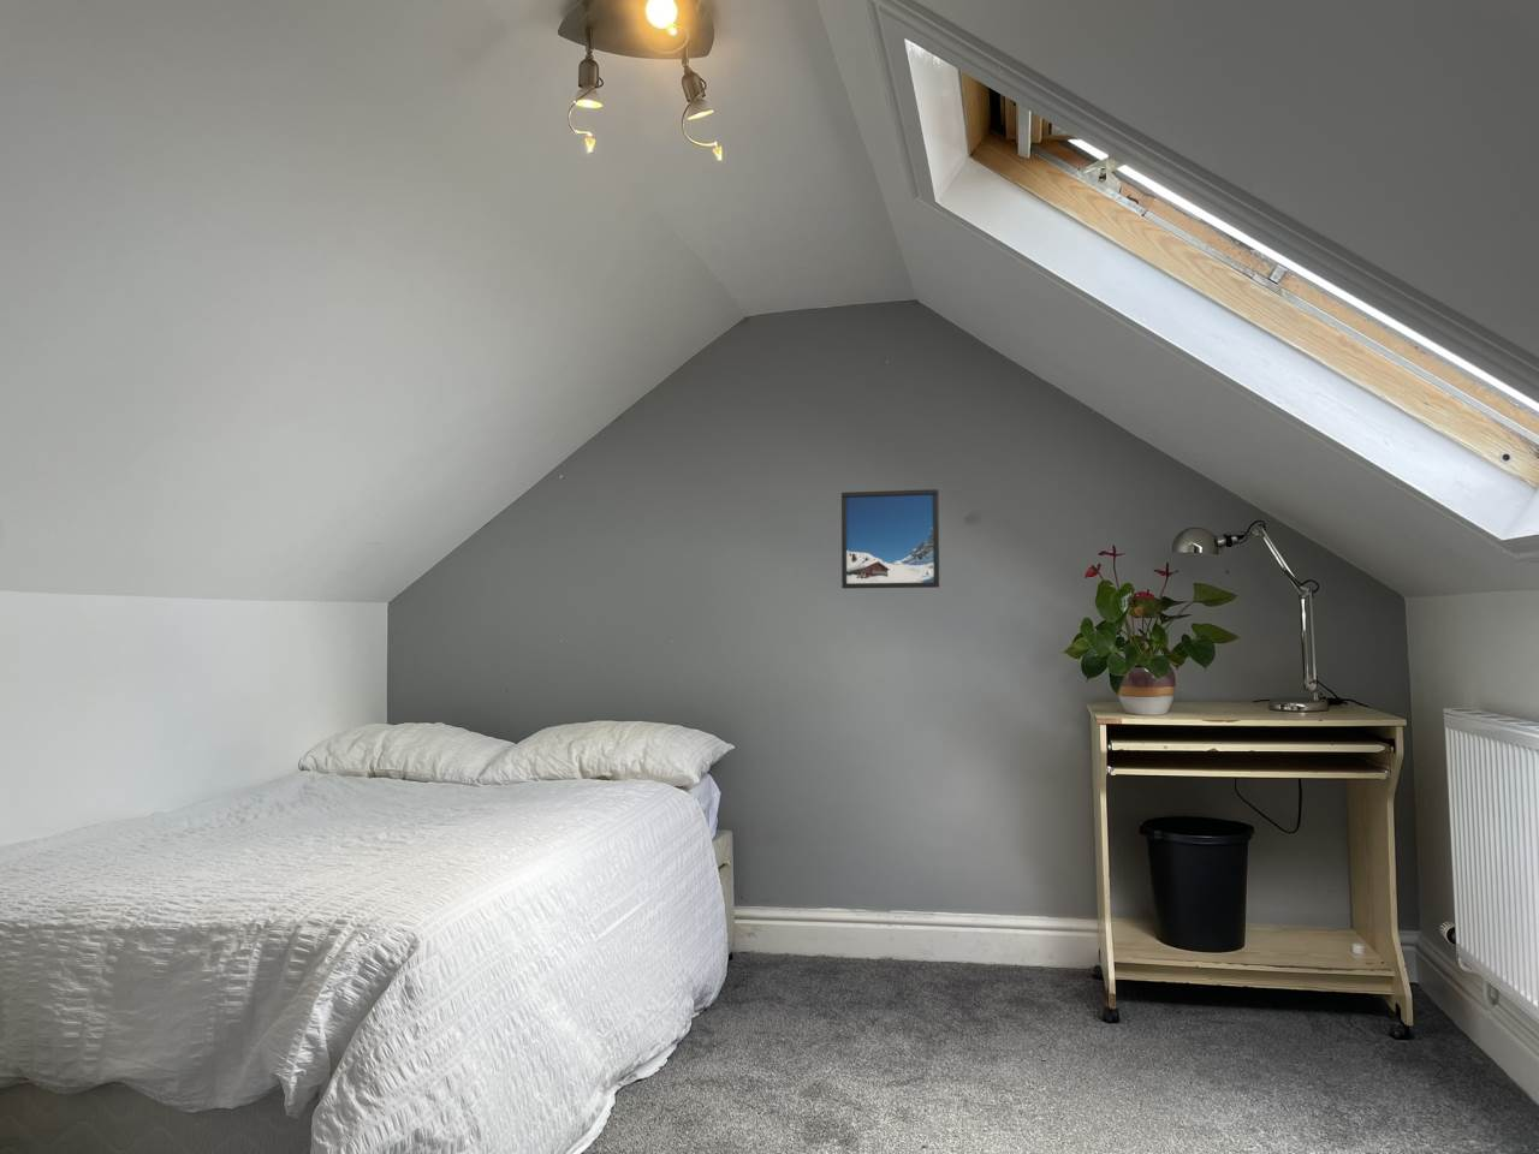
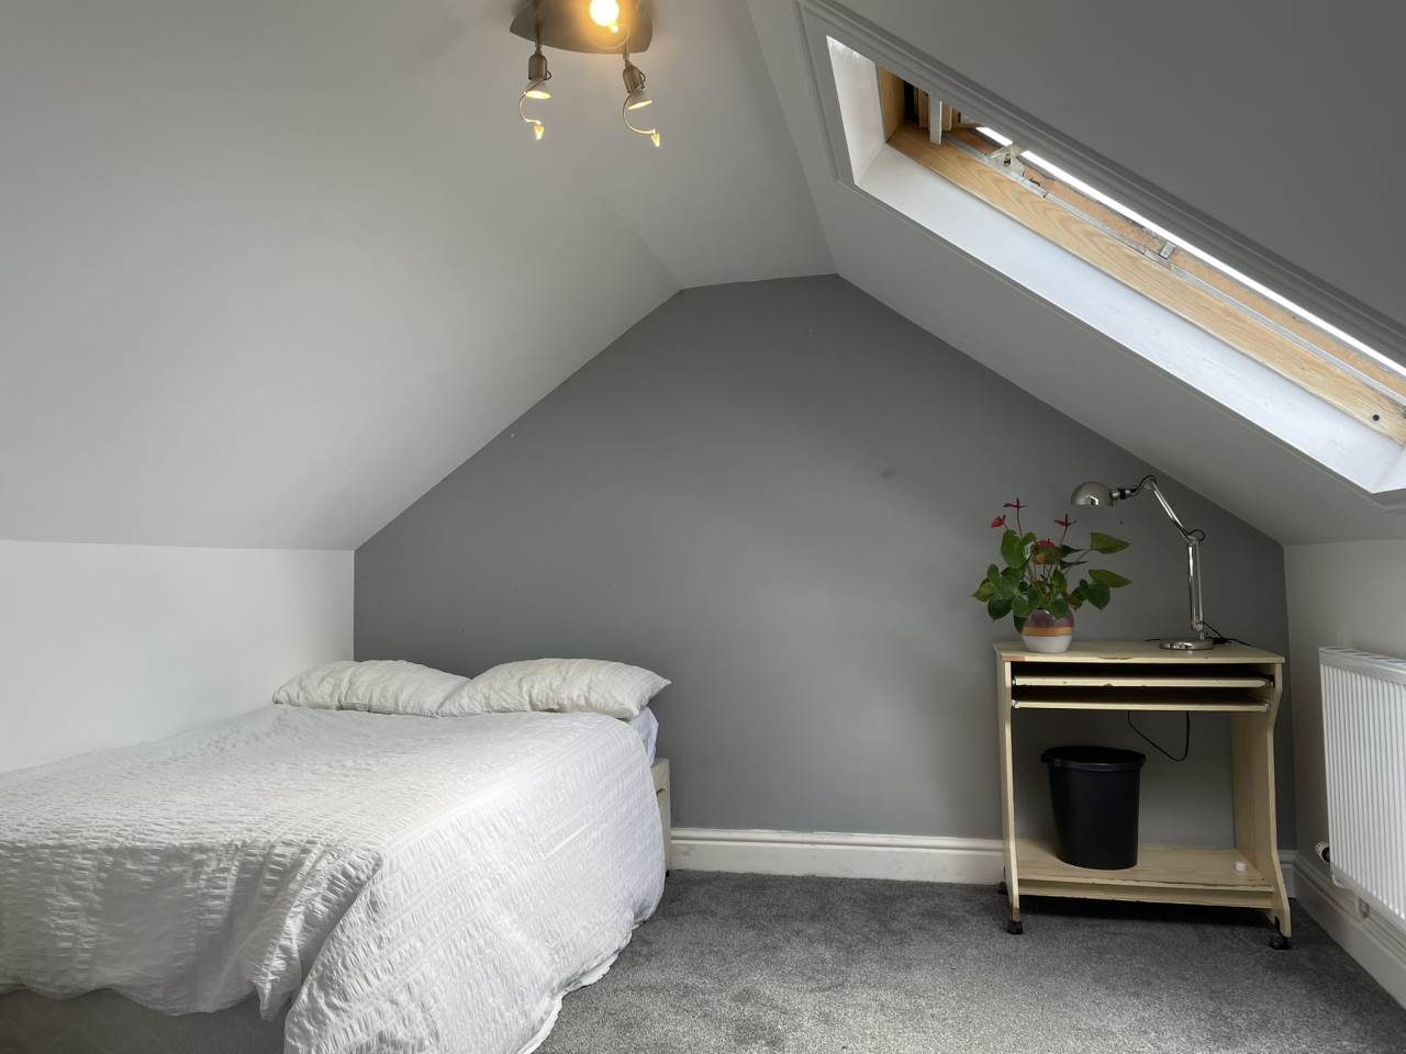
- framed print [841,489,940,589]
